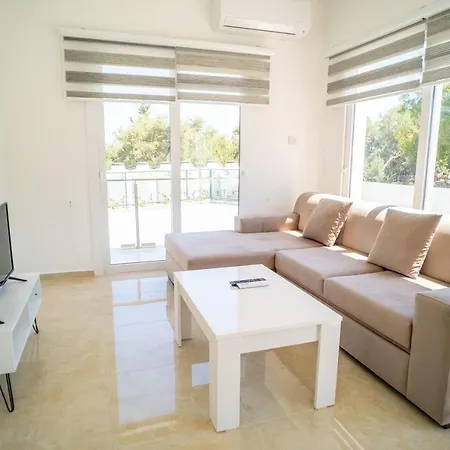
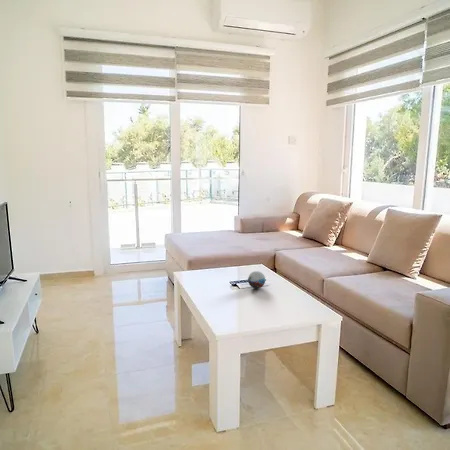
+ decorative orb [247,270,266,289]
